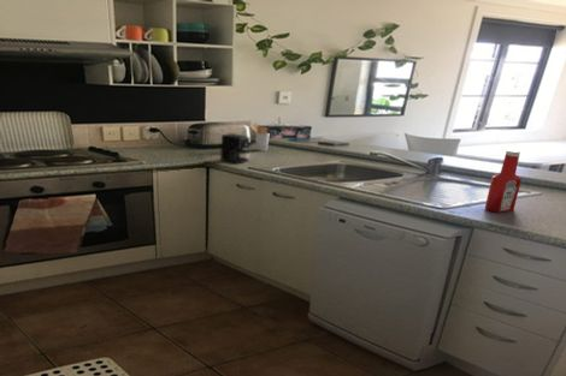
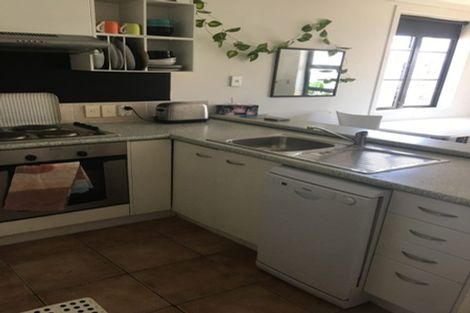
- soap bottle [484,149,523,214]
- coffee maker [219,132,250,165]
- utensil holder [248,123,271,153]
